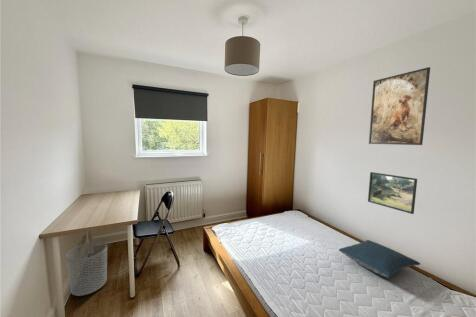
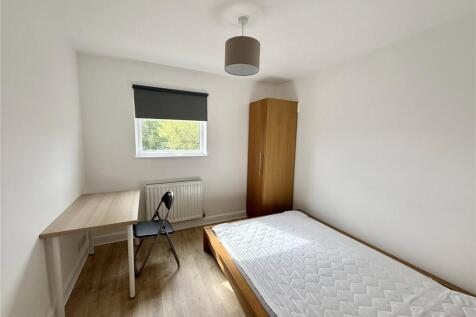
- waste bin [65,240,108,297]
- pillow [338,239,421,279]
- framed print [368,66,431,146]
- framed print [367,171,418,215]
